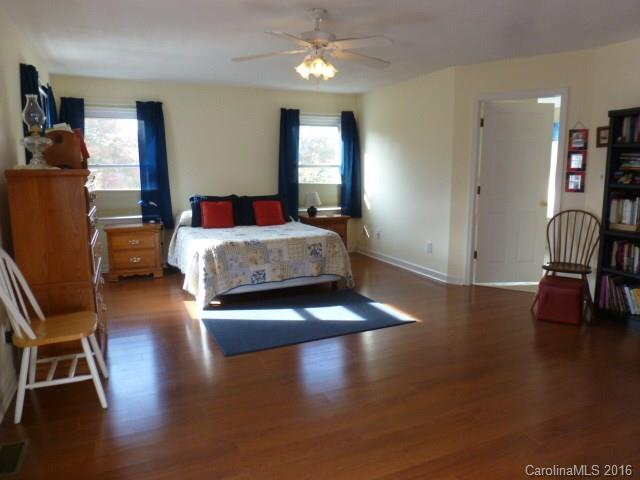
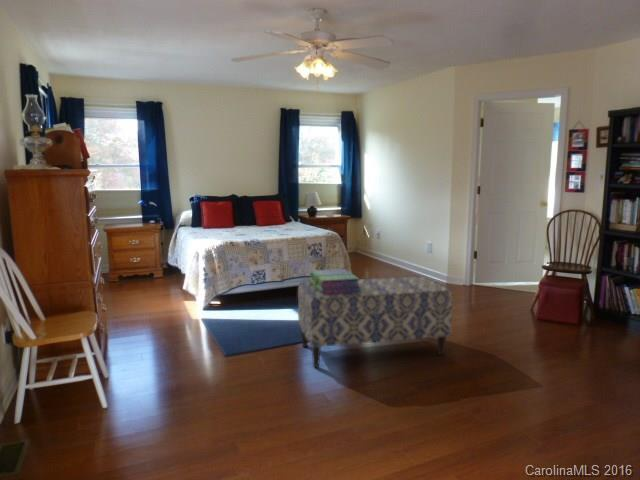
+ bench [297,275,453,368]
+ stack of books [308,268,361,295]
